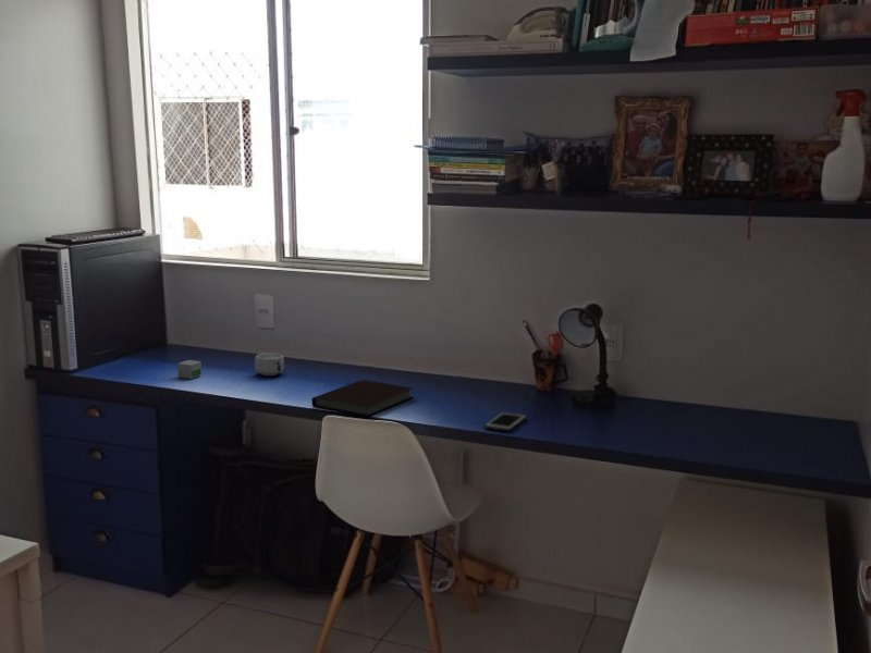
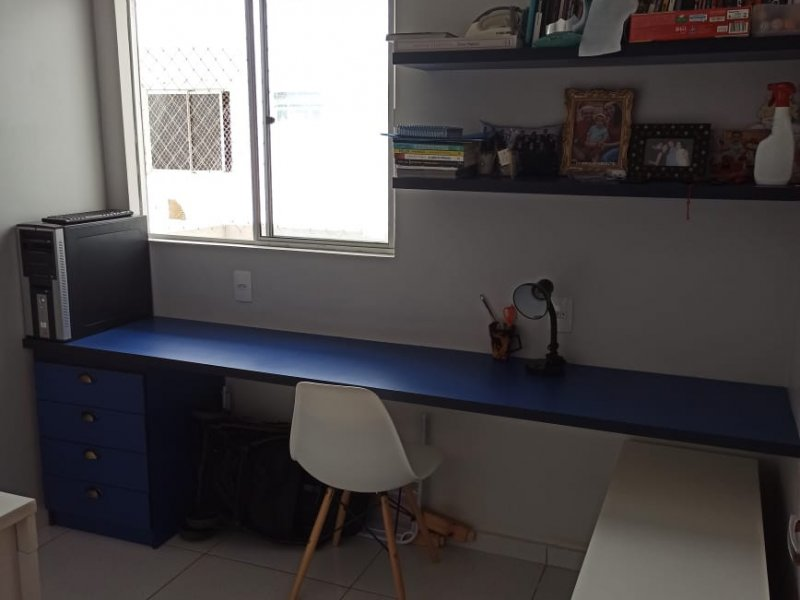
- cell phone [483,411,527,432]
- small box [176,359,203,380]
- mug [254,352,285,377]
- notebook [311,379,415,418]
